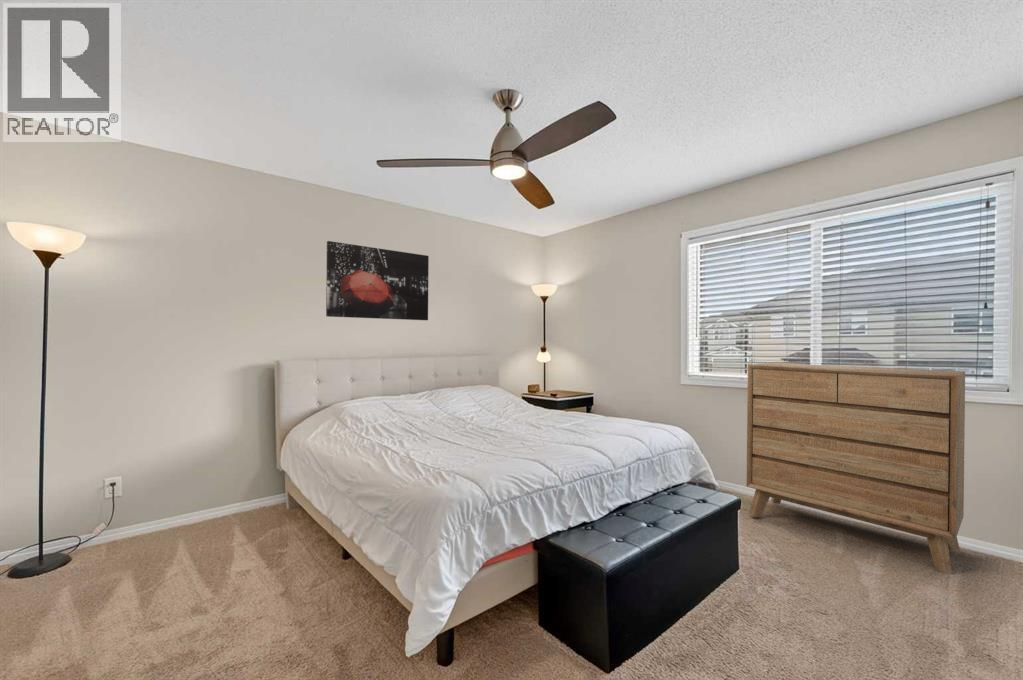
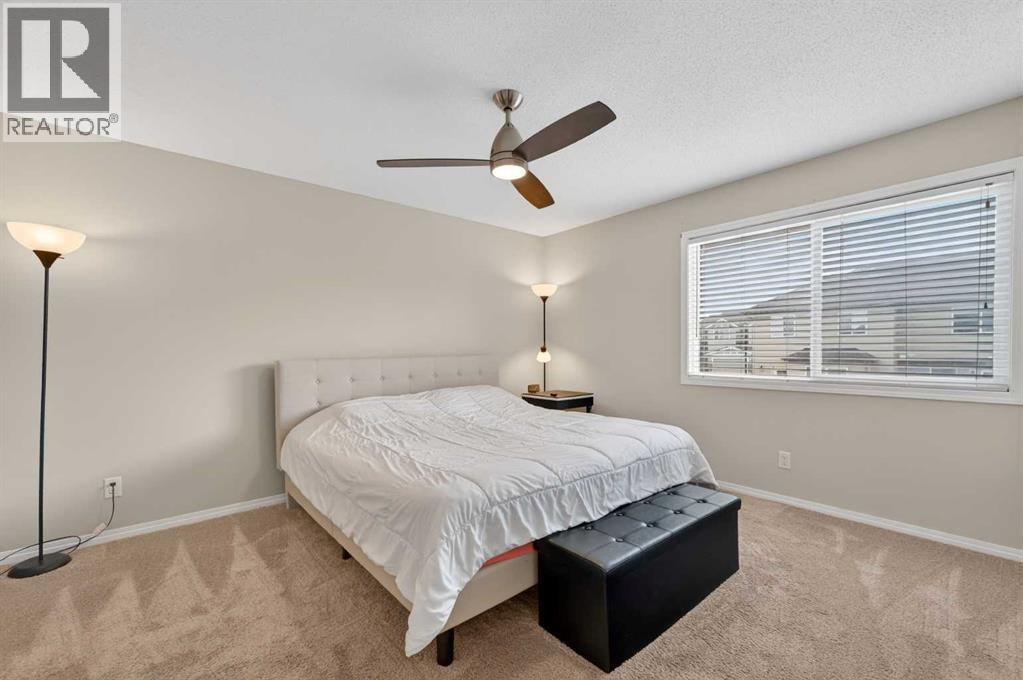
- dresser [745,362,966,576]
- wall art [325,240,430,321]
